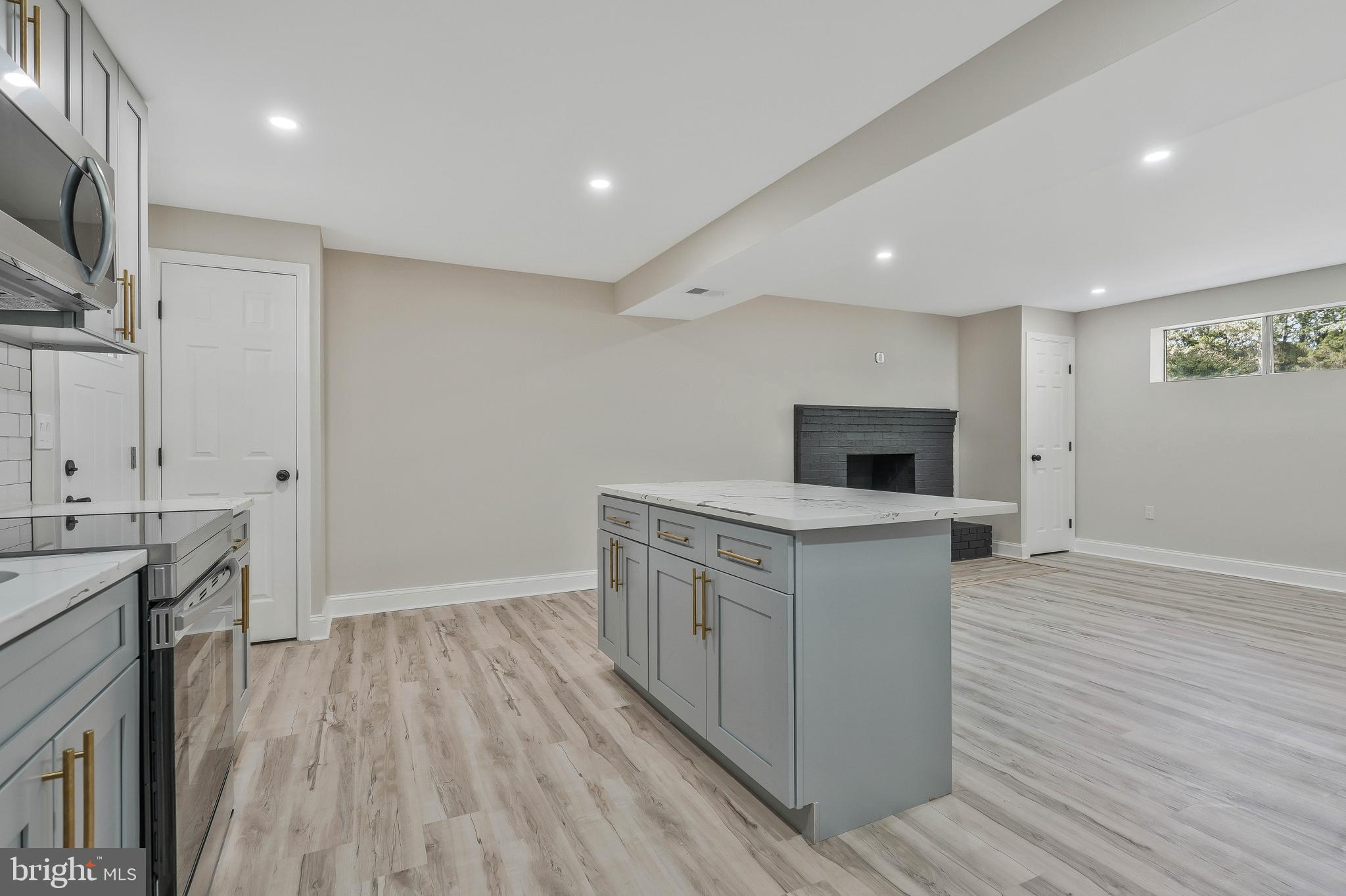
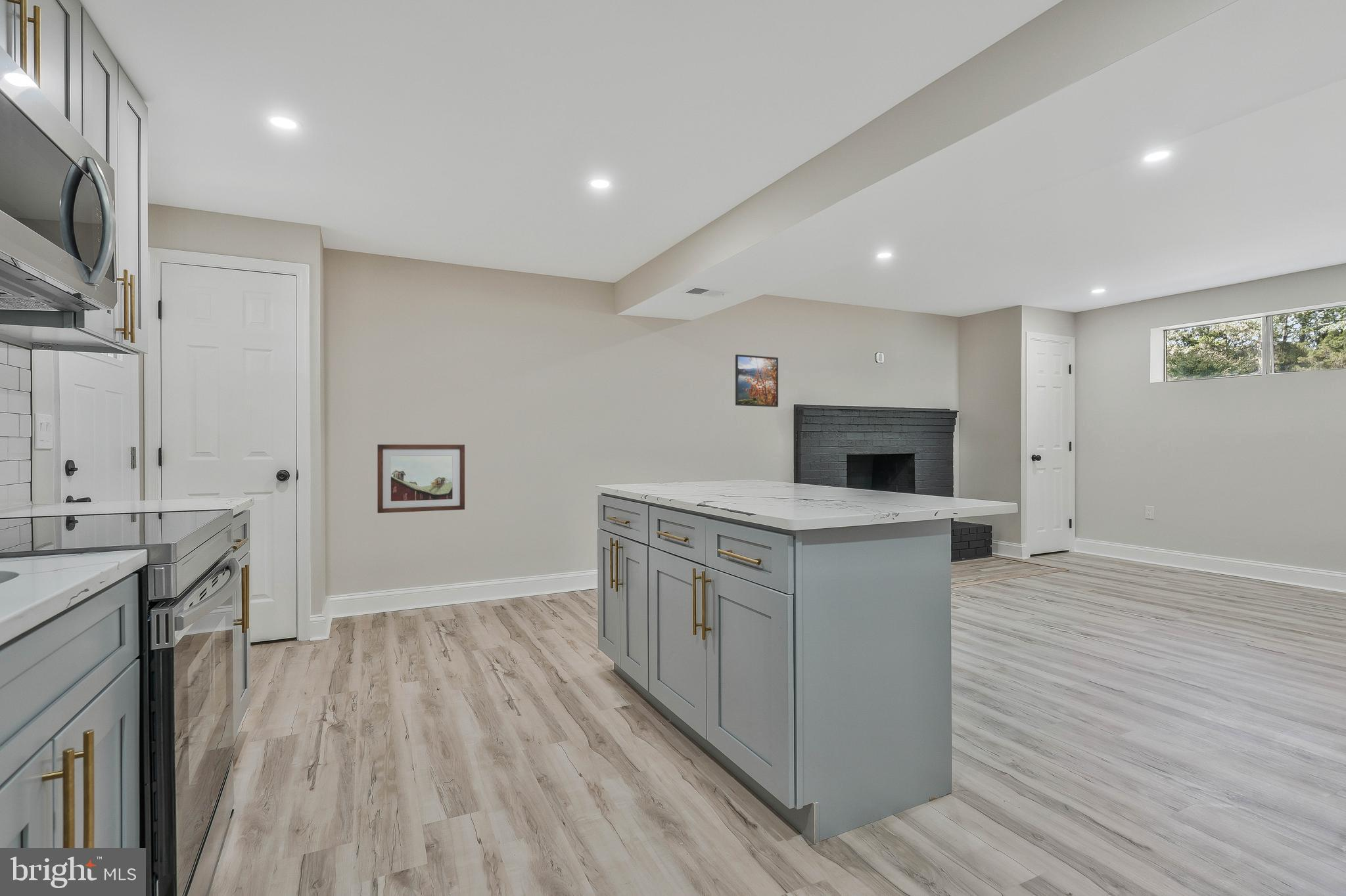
+ wall art [377,444,465,514]
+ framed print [735,354,779,407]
